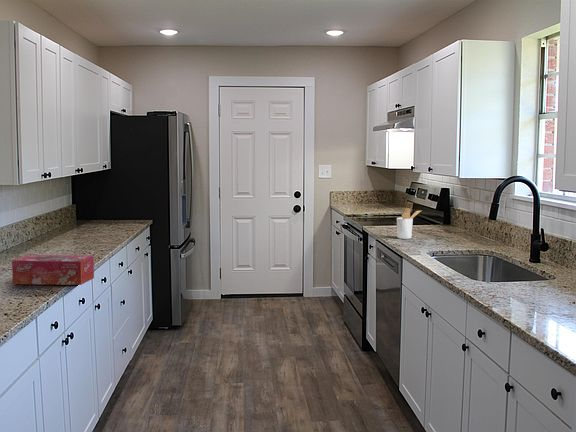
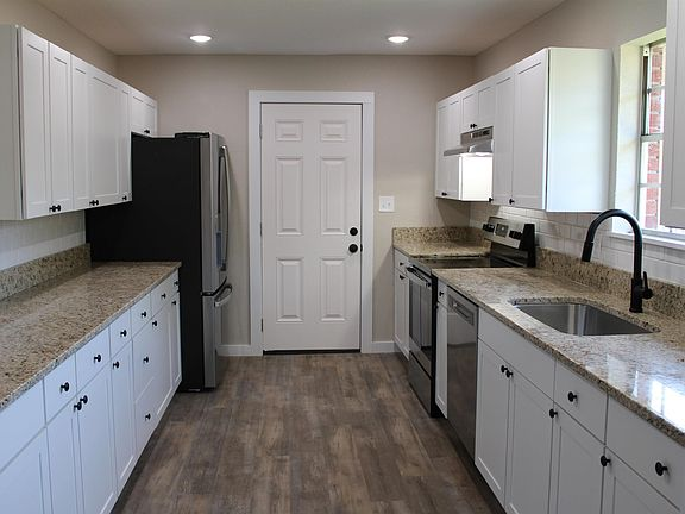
- utensil holder [396,207,423,240]
- tissue box [11,254,95,286]
